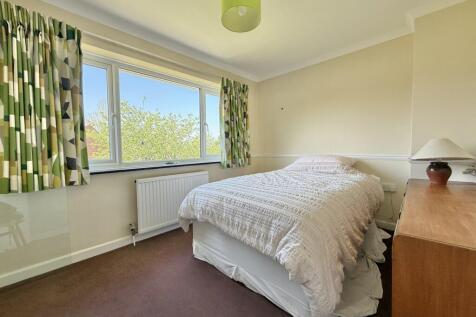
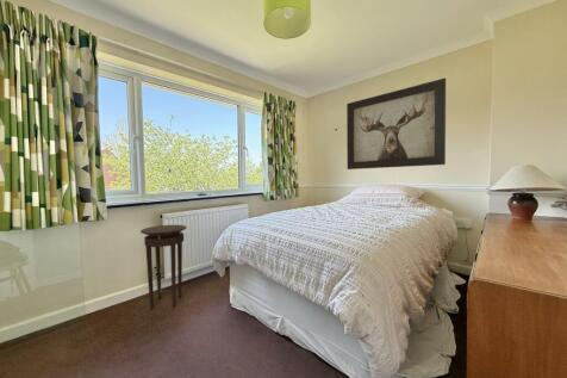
+ stool [139,224,187,309]
+ wall art [345,76,447,171]
